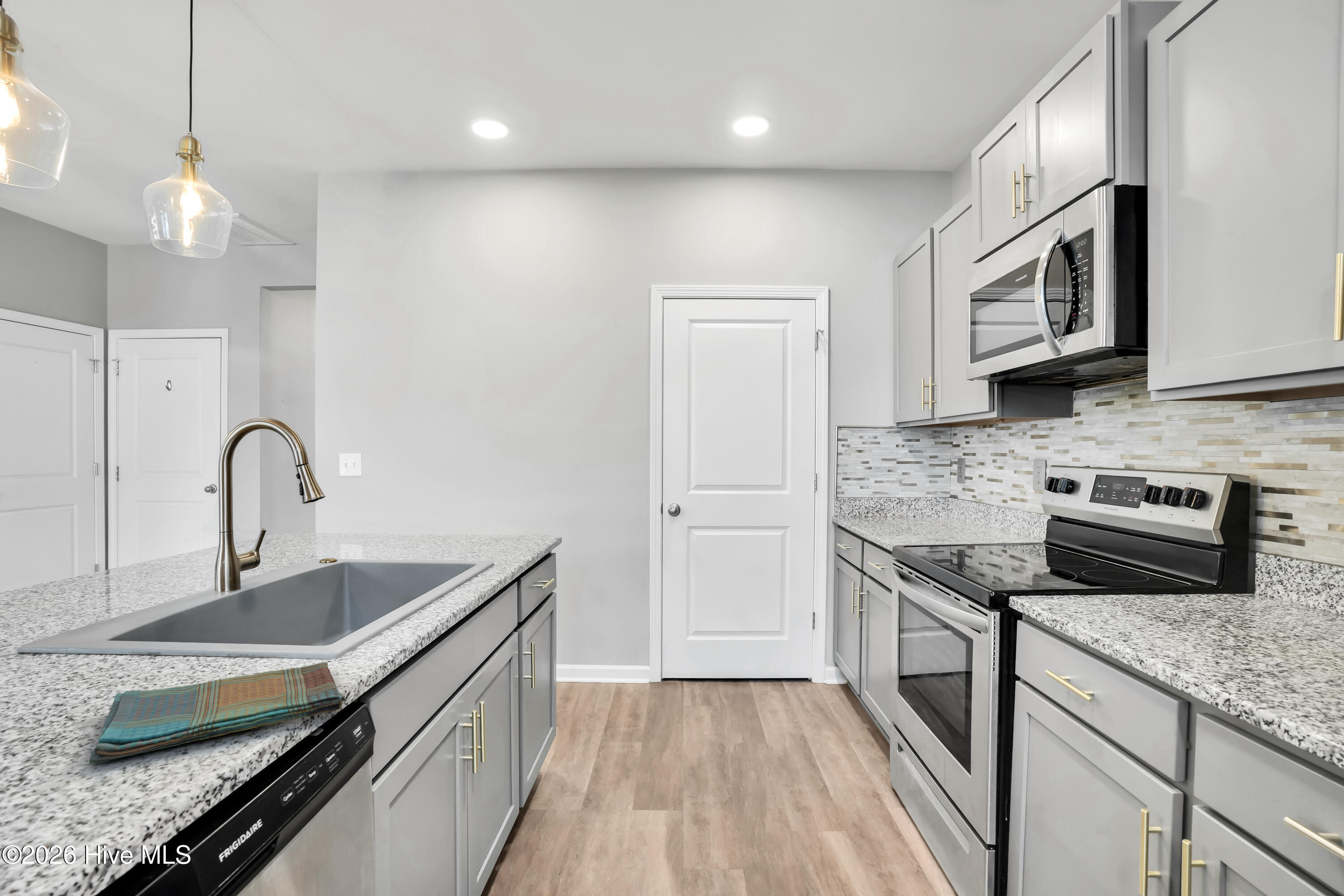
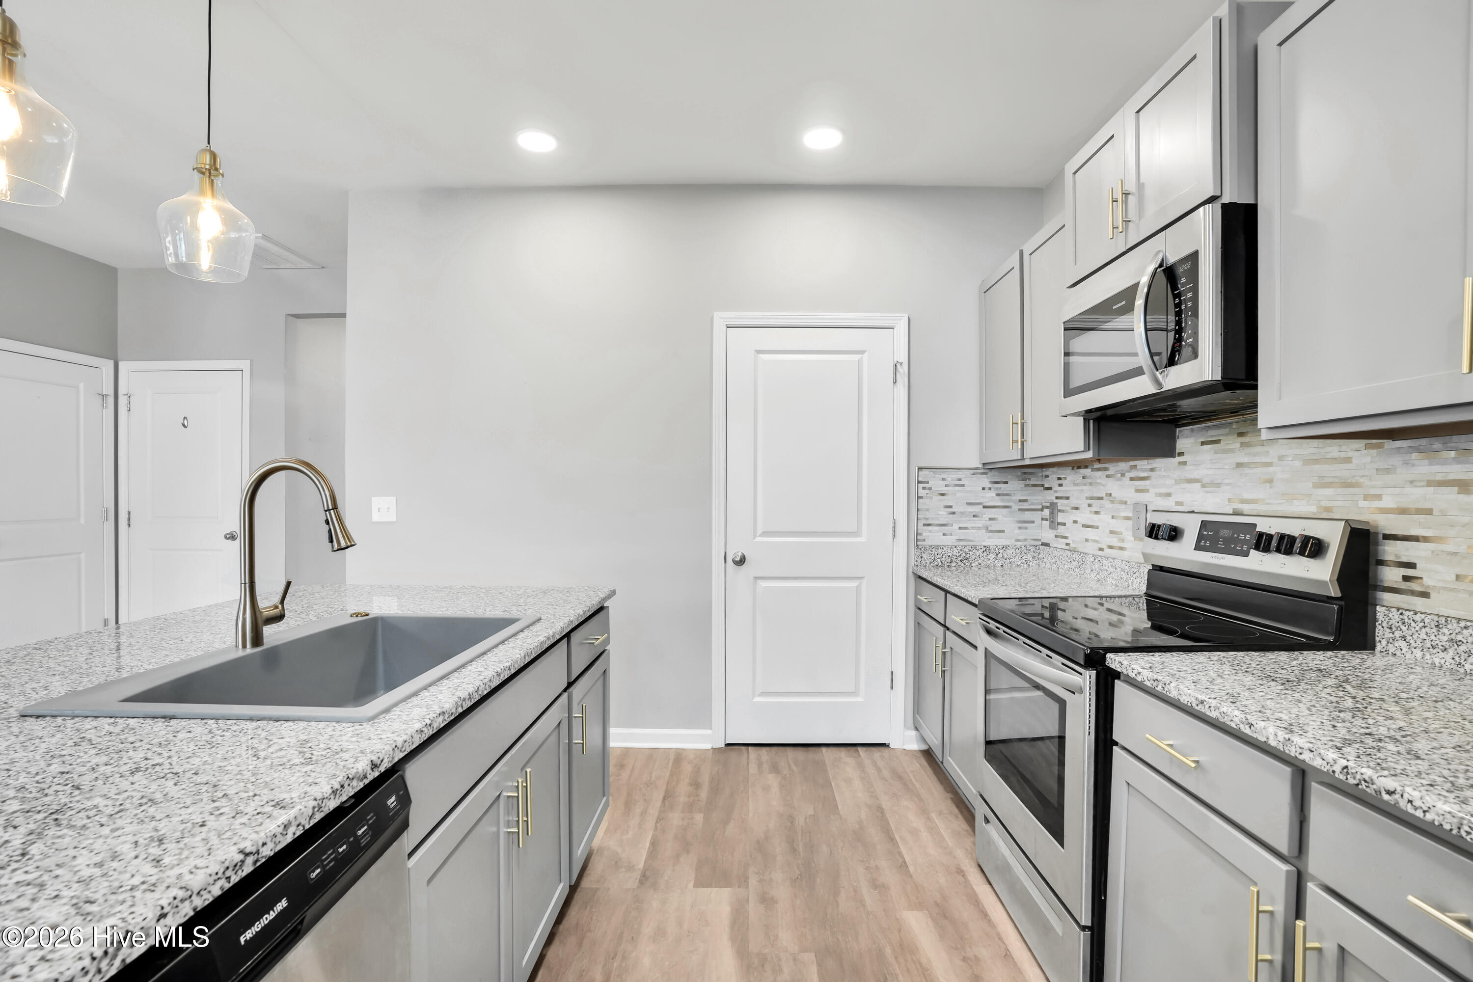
- dish towel [89,662,343,764]
